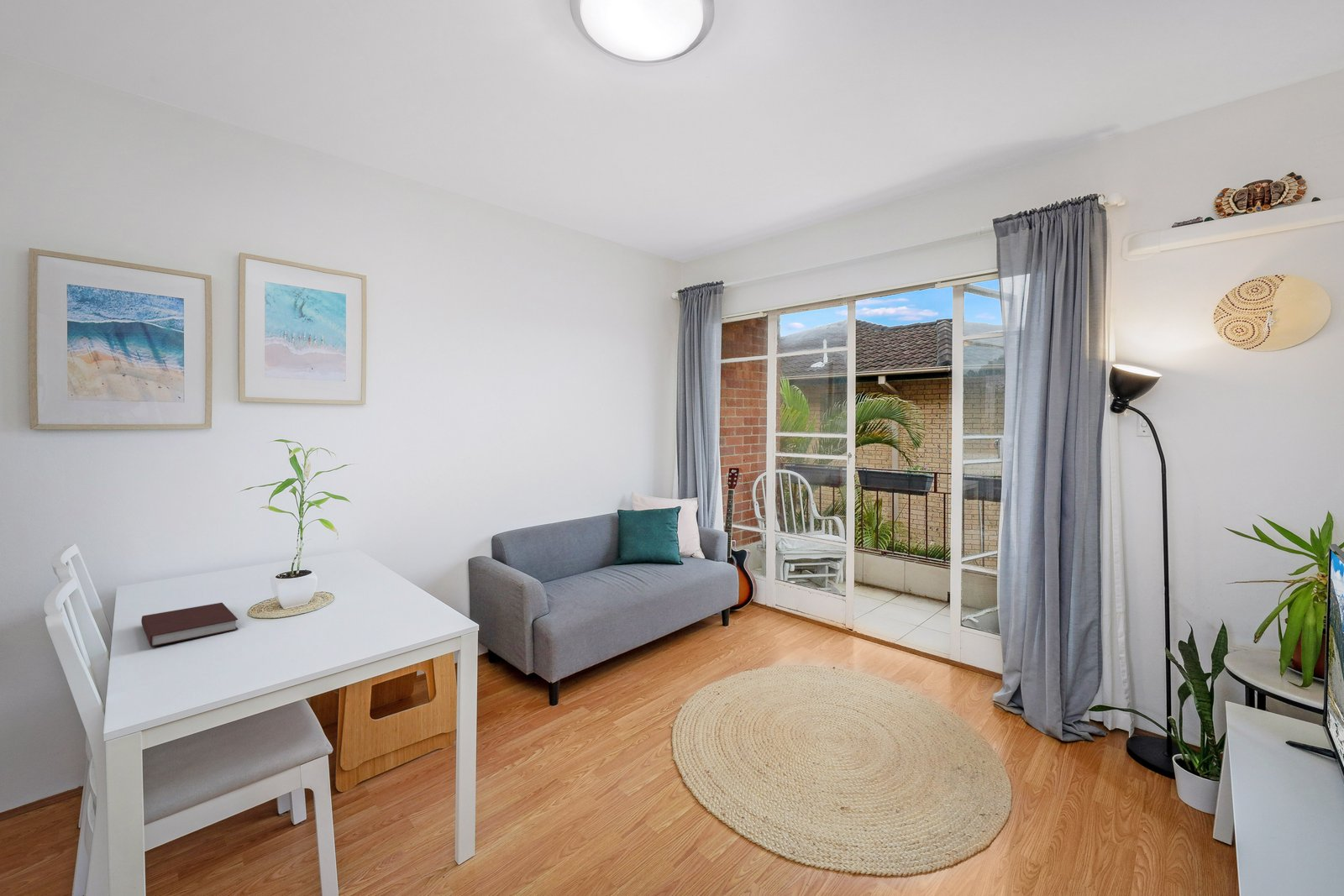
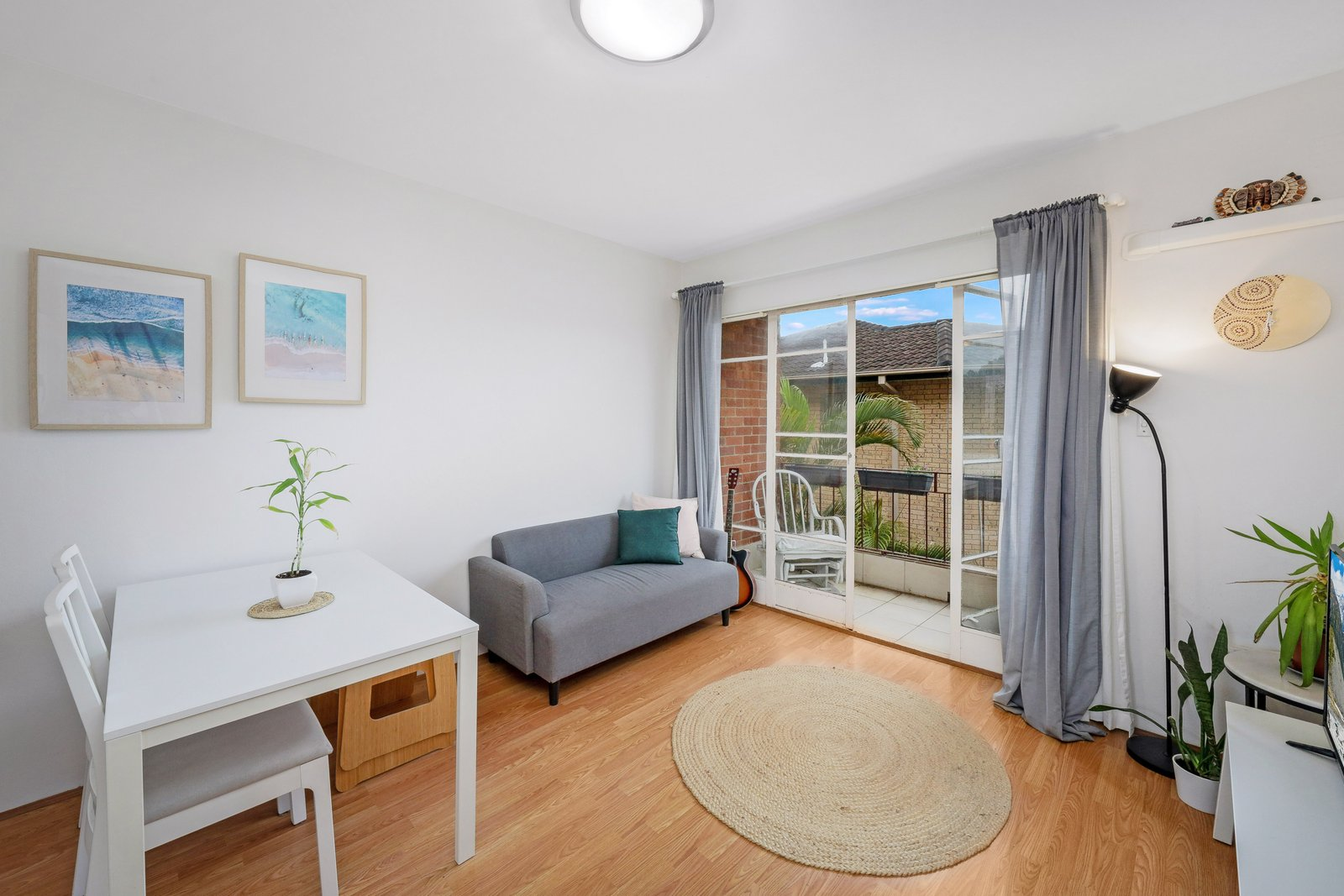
- notebook [140,602,239,647]
